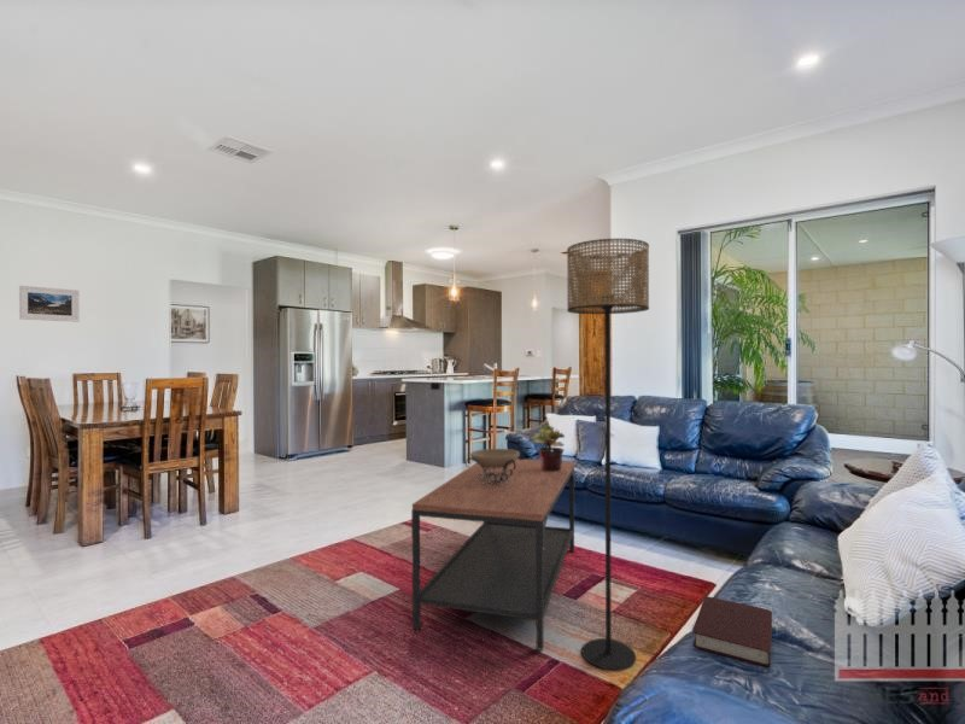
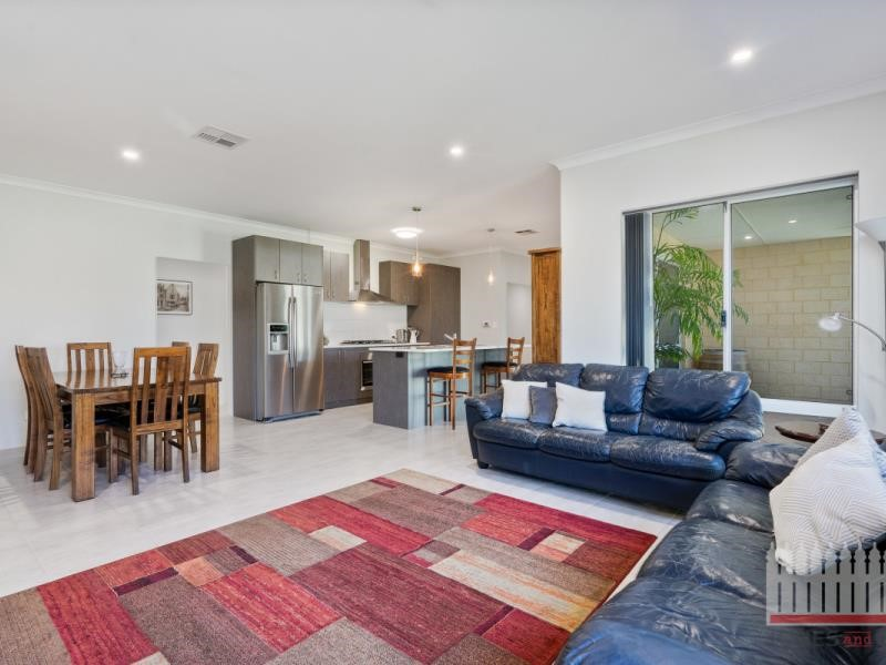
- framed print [18,285,81,323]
- potted plant [530,425,566,471]
- coffee table [410,457,575,652]
- floor lamp [566,238,650,672]
- decorative bowl [464,448,525,485]
- book [692,595,773,667]
